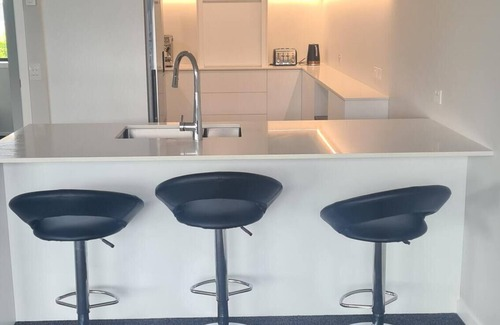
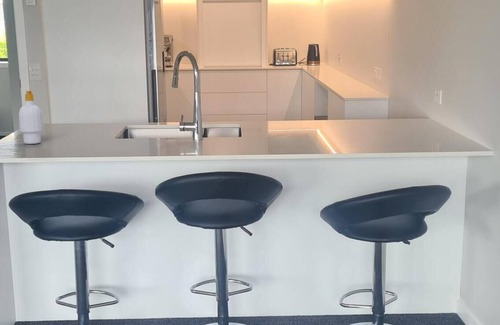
+ soap bottle [18,90,44,145]
